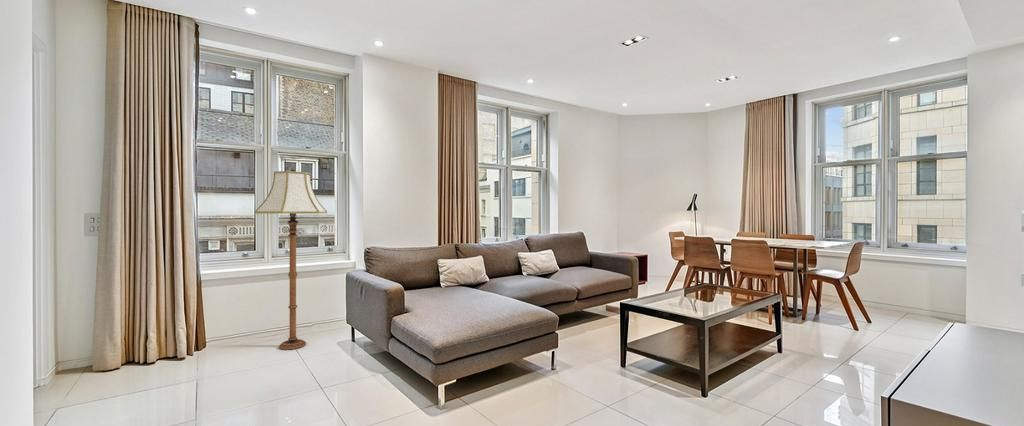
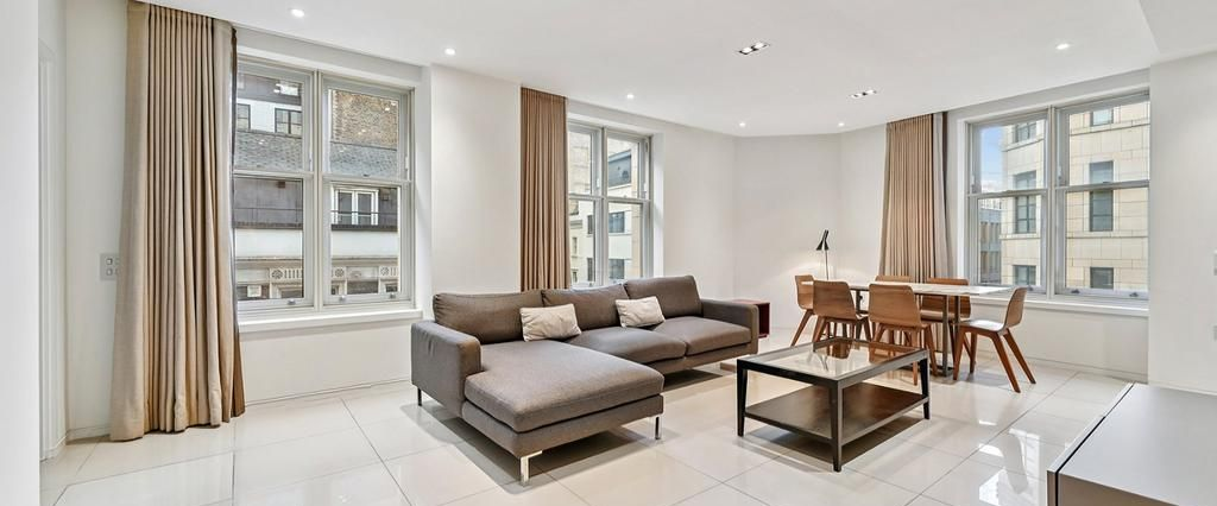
- floor lamp [253,166,328,351]
